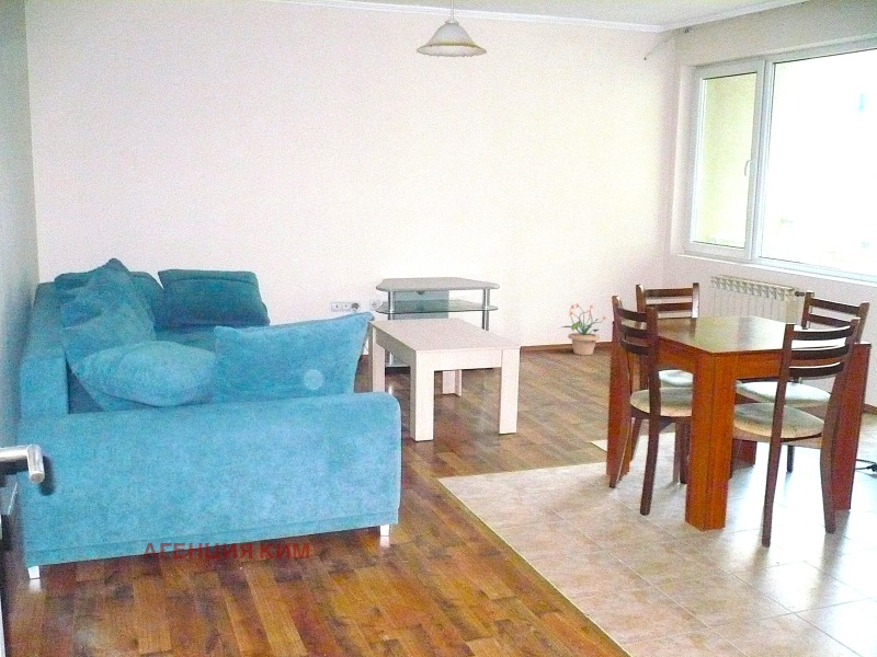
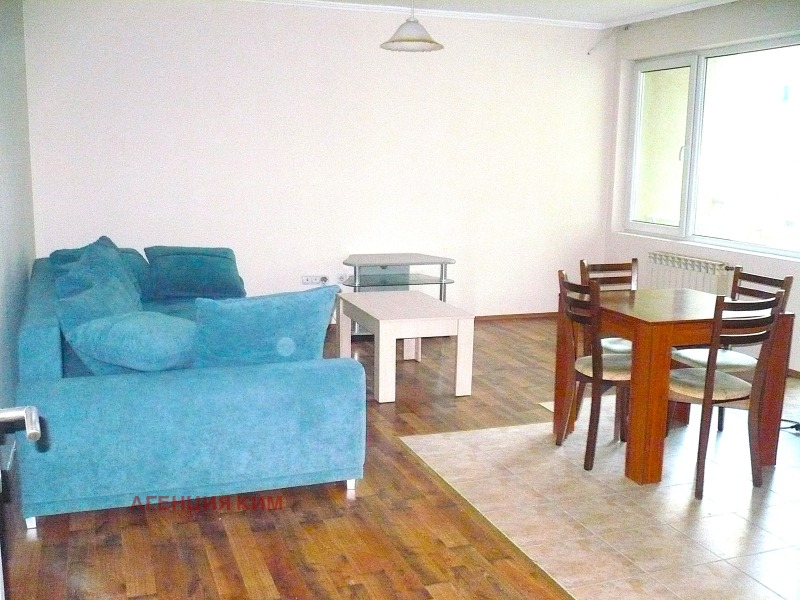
- potted plant [559,303,606,356]
